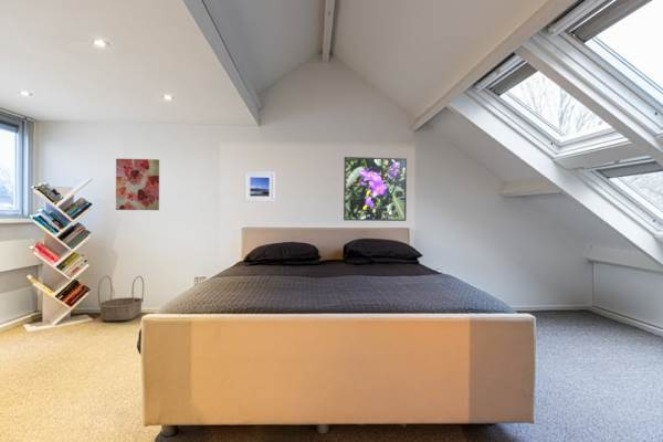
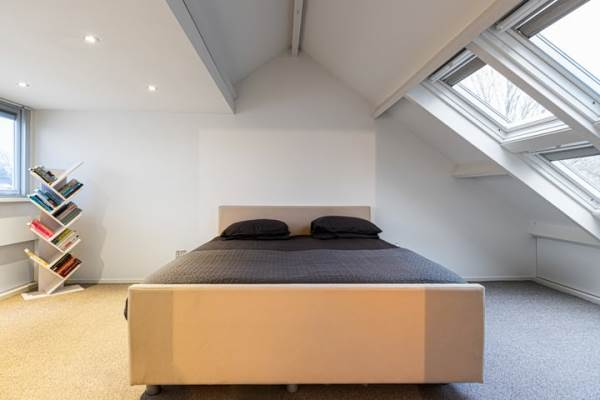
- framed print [343,156,408,222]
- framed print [243,170,276,203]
- wall art [115,158,160,211]
- basket [97,275,145,322]
